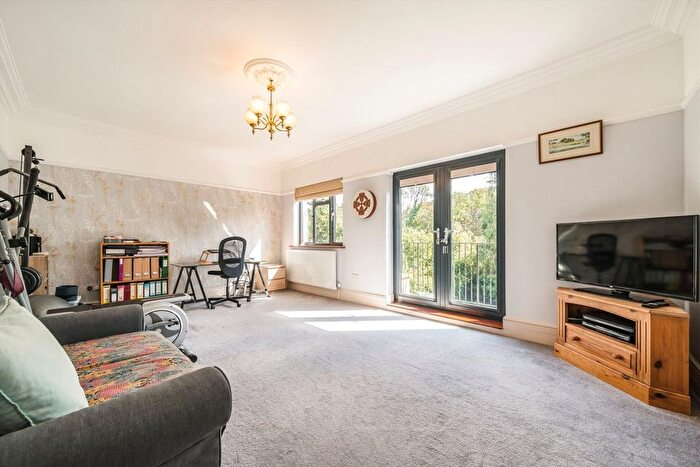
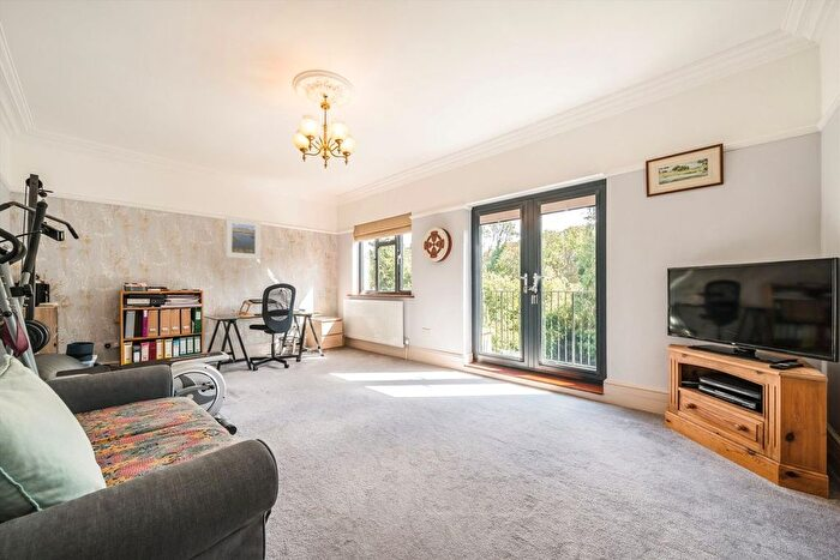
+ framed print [224,216,262,260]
